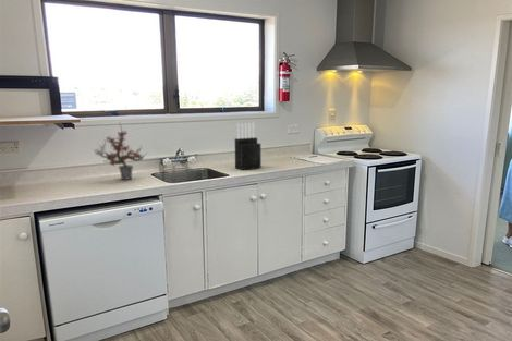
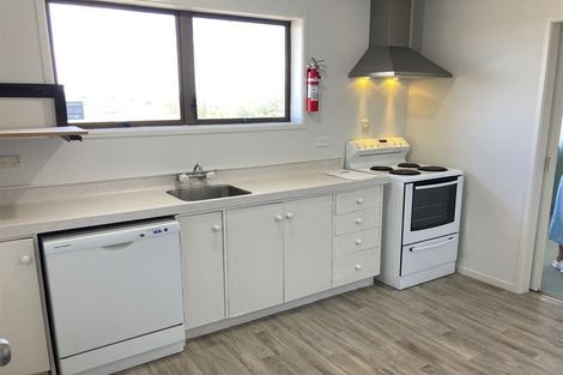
- potted plant [93,123,149,181]
- knife block [234,122,263,171]
